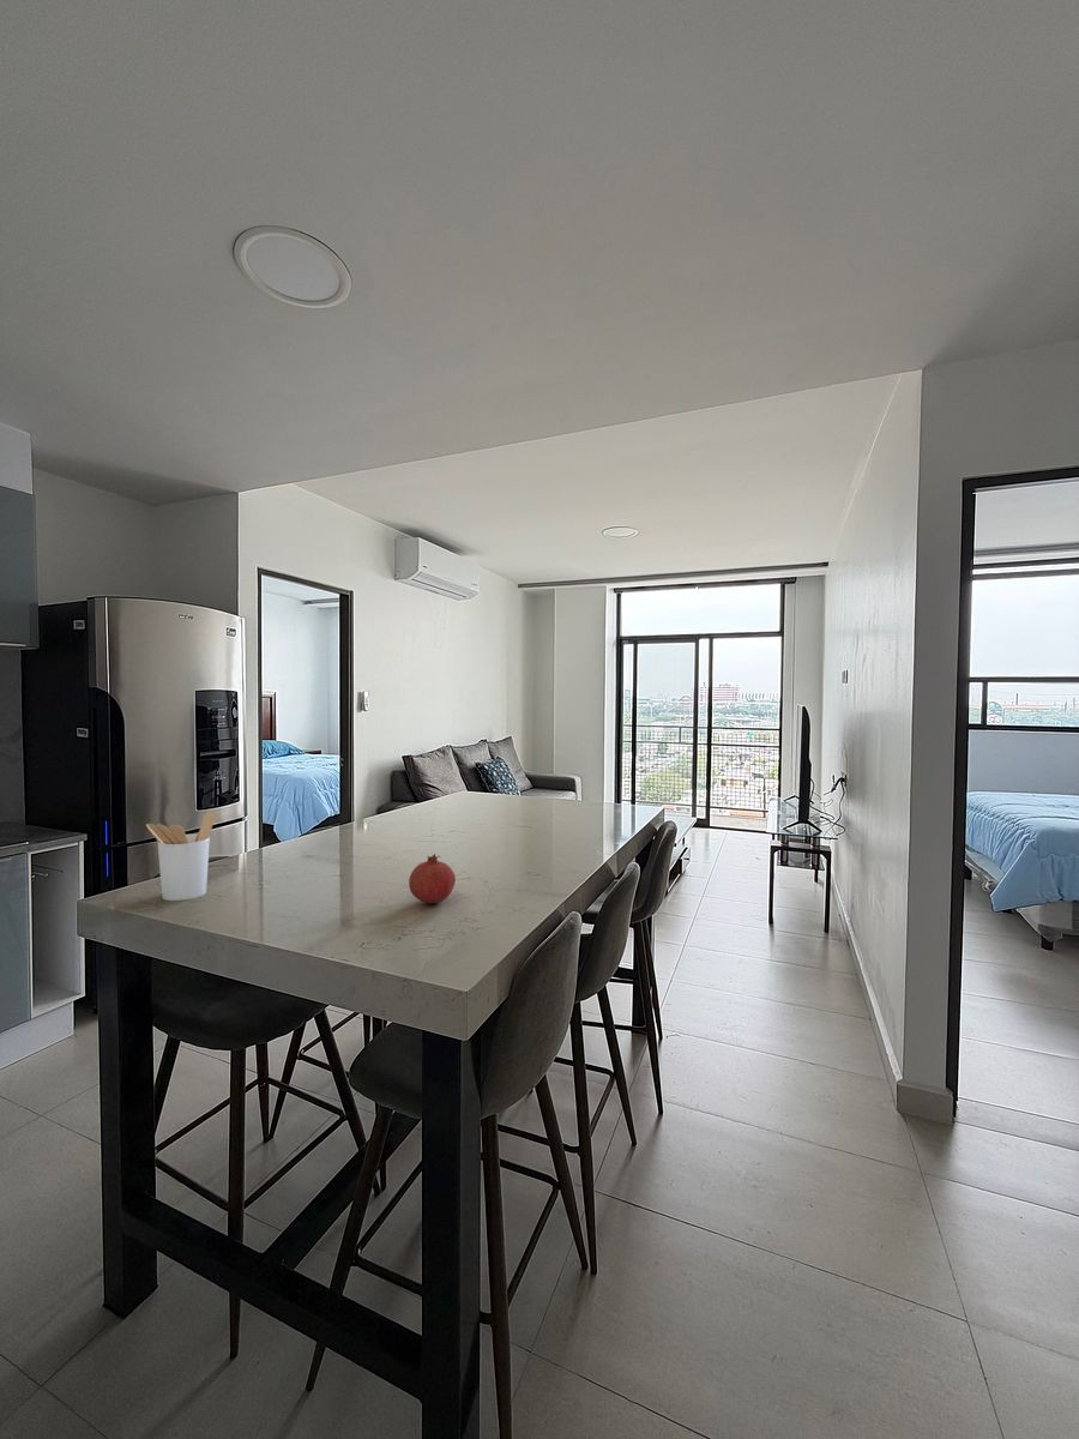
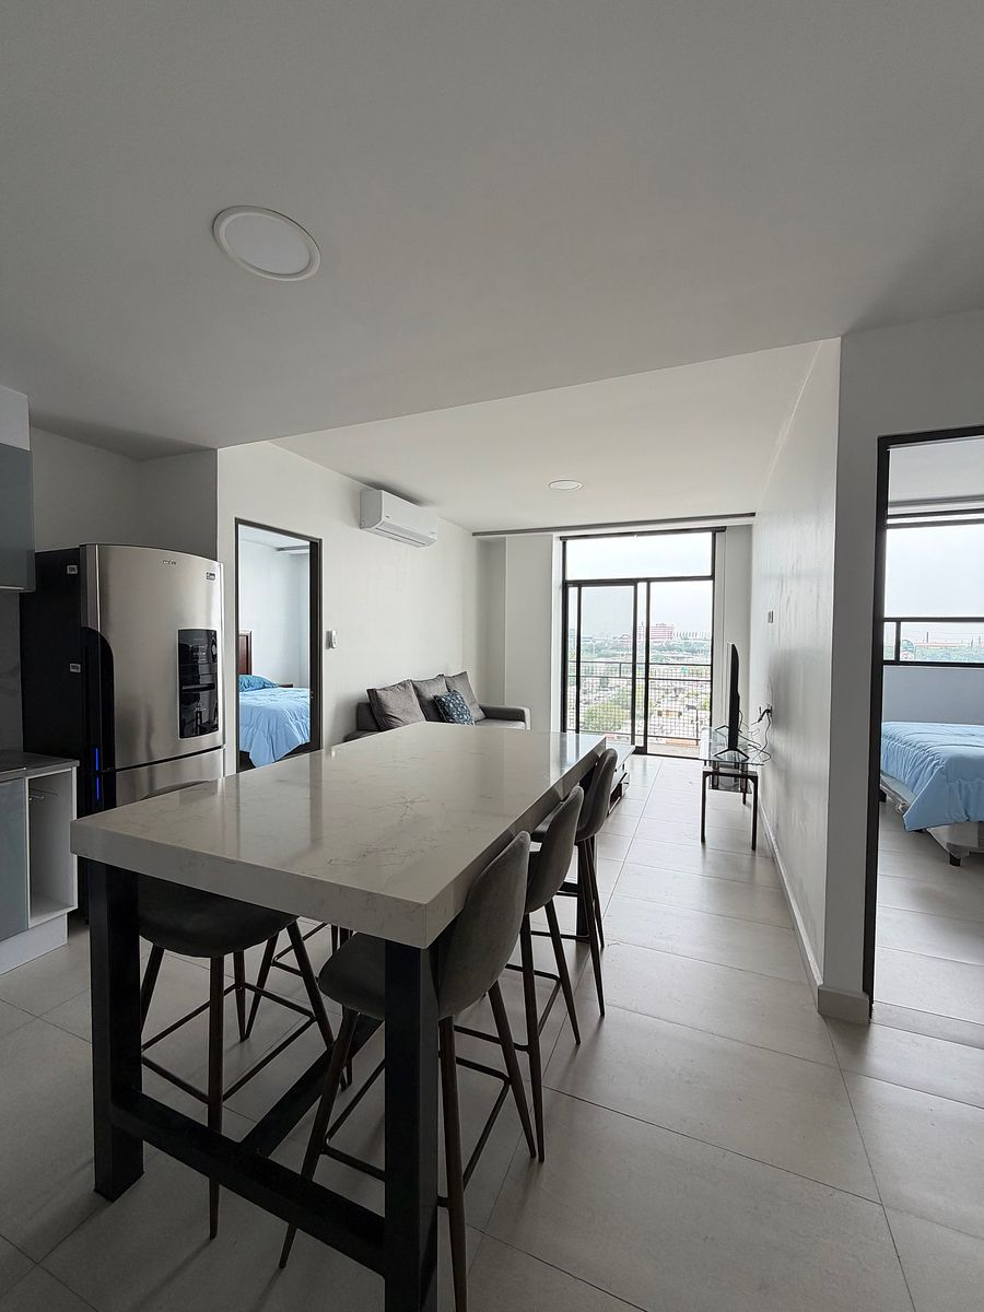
- utensil holder [145,811,217,902]
- fruit [408,853,457,904]
